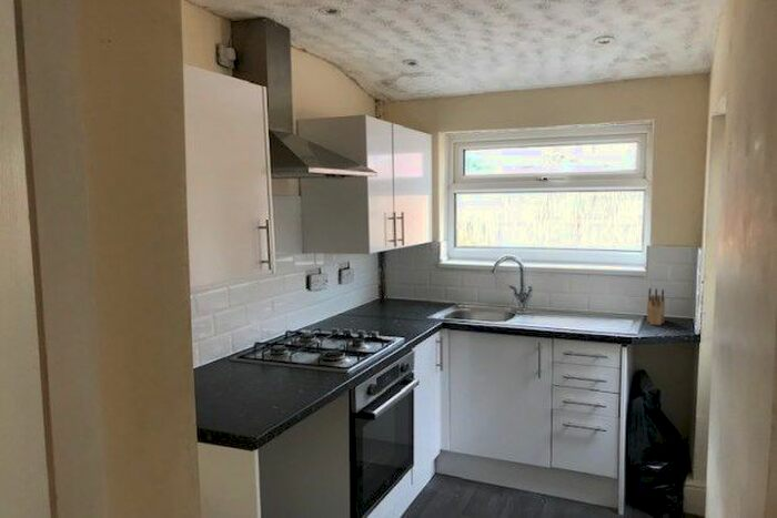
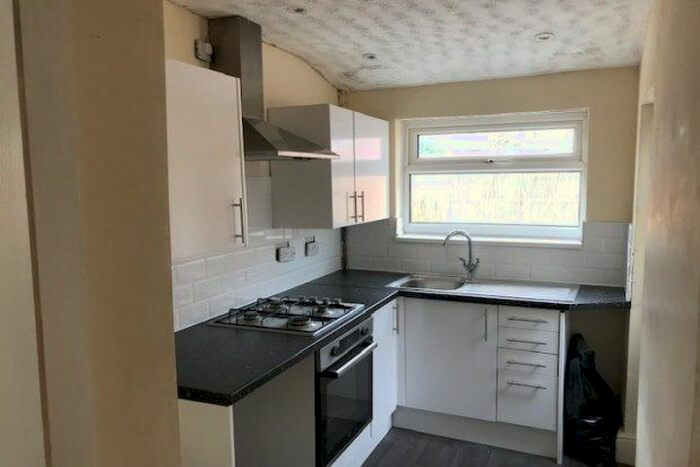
- knife block [646,287,666,326]
